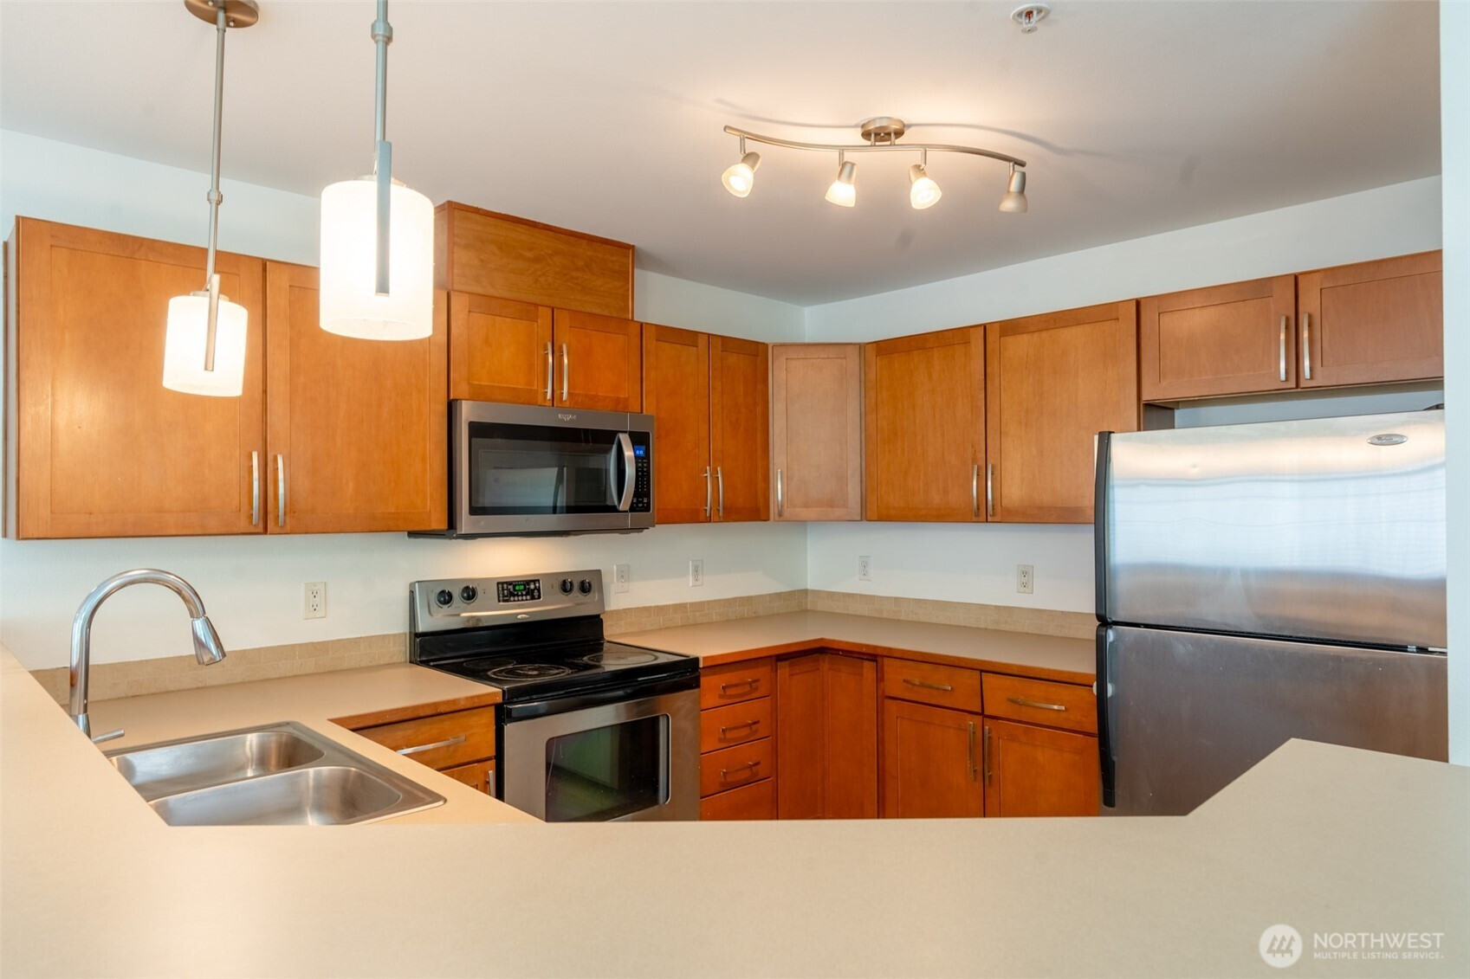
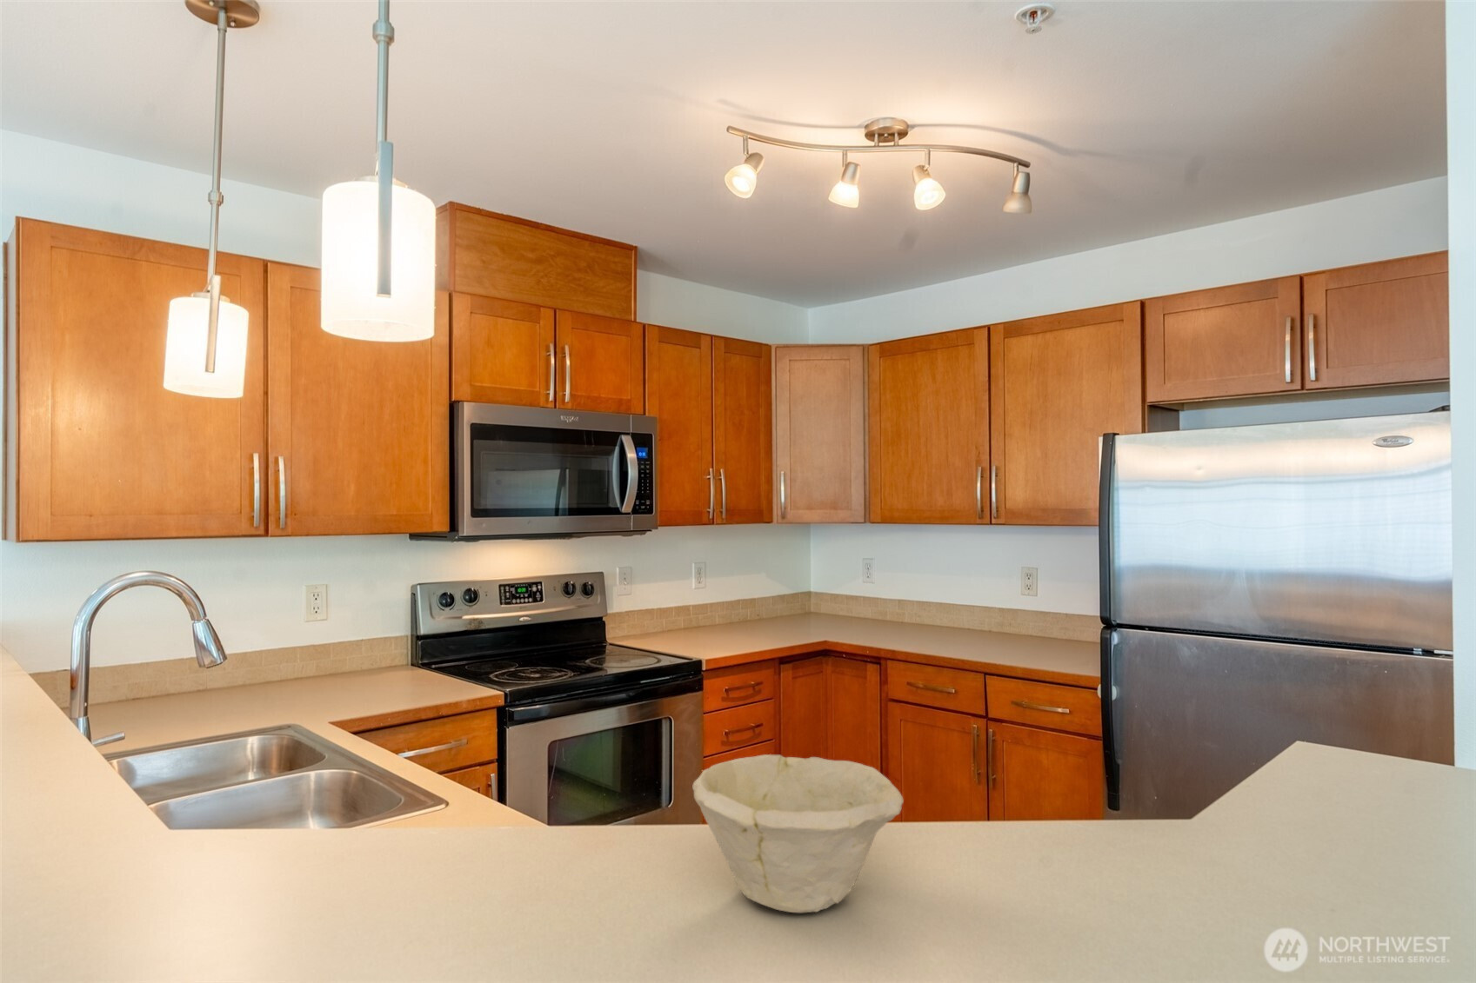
+ bowl [691,754,904,914]
